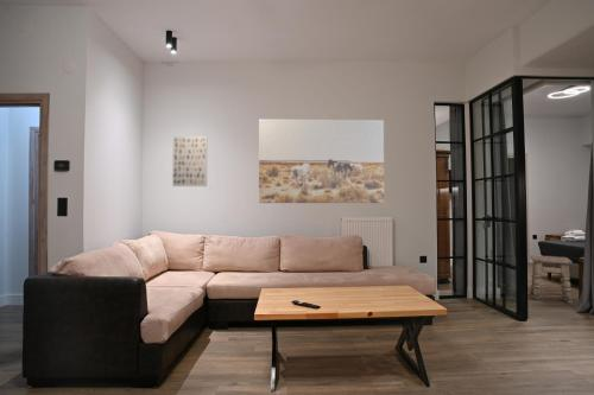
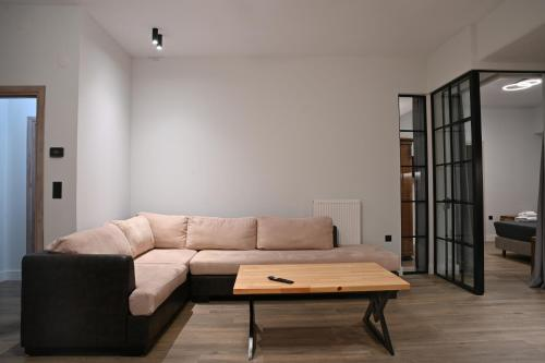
- side table [529,254,574,305]
- wall art [171,135,208,187]
- wall art [258,117,385,204]
